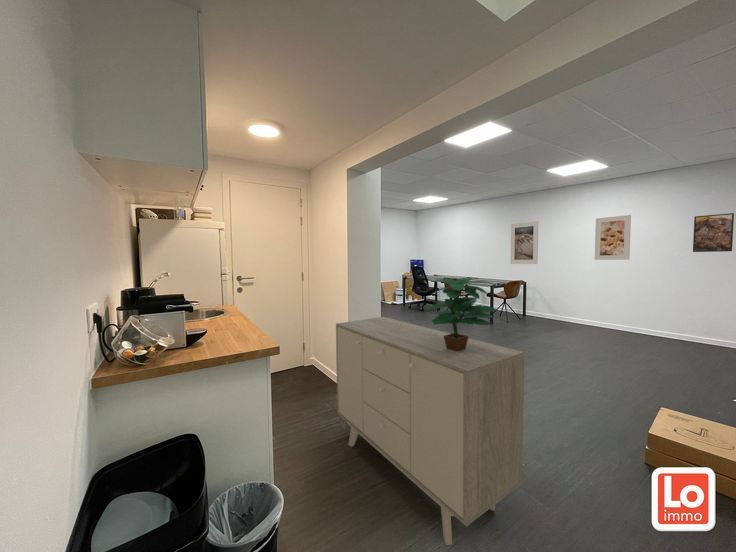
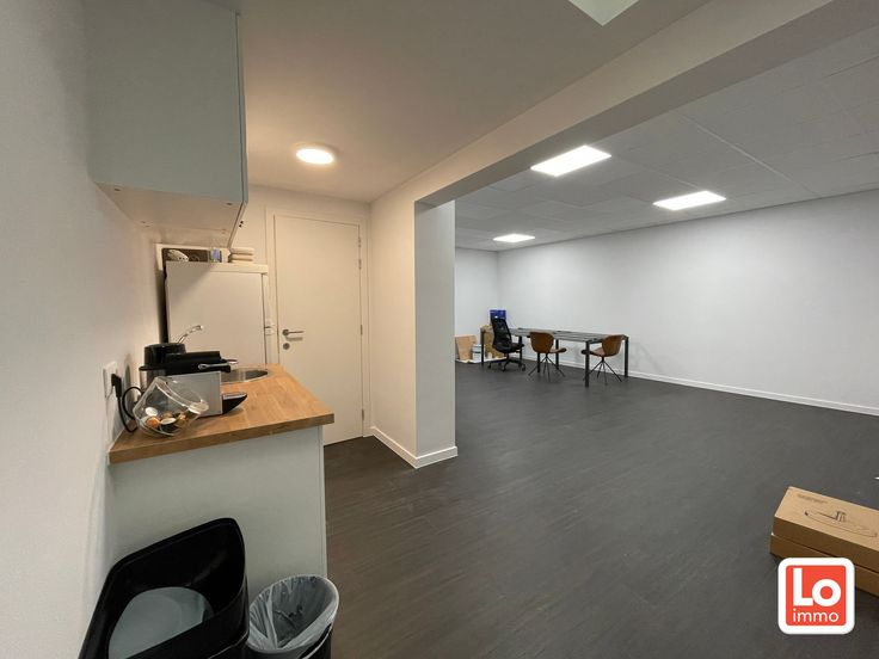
- sideboard [335,316,525,546]
- potted plant [423,276,498,351]
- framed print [510,220,539,265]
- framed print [692,212,735,253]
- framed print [594,214,632,261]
